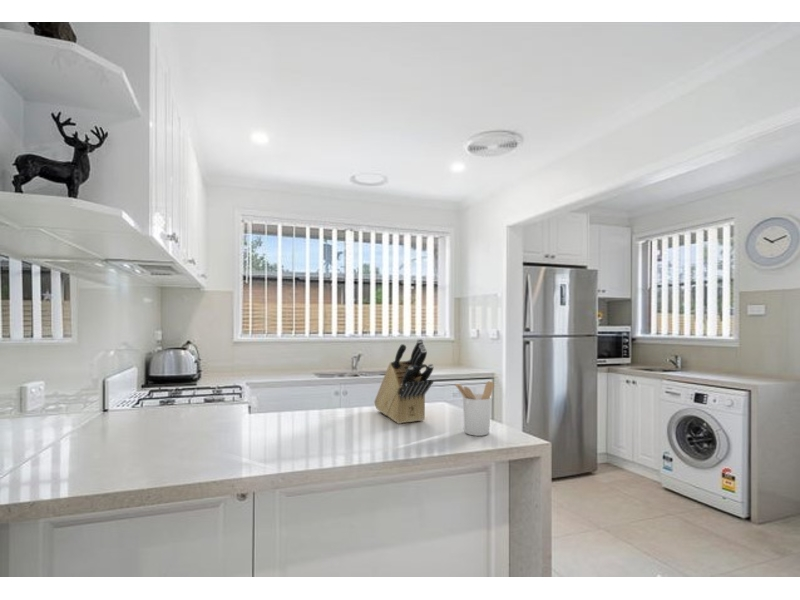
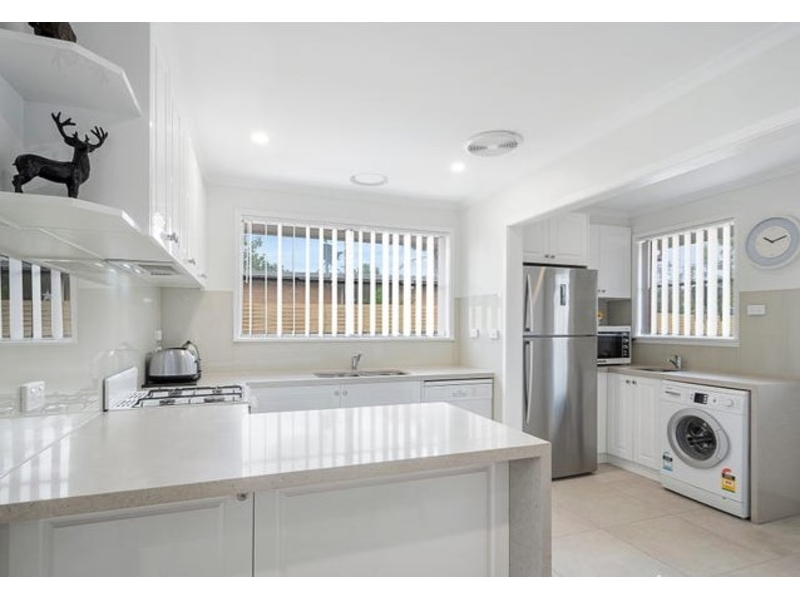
- knife block [373,338,434,425]
- utensil holder [454,380,495,437]
